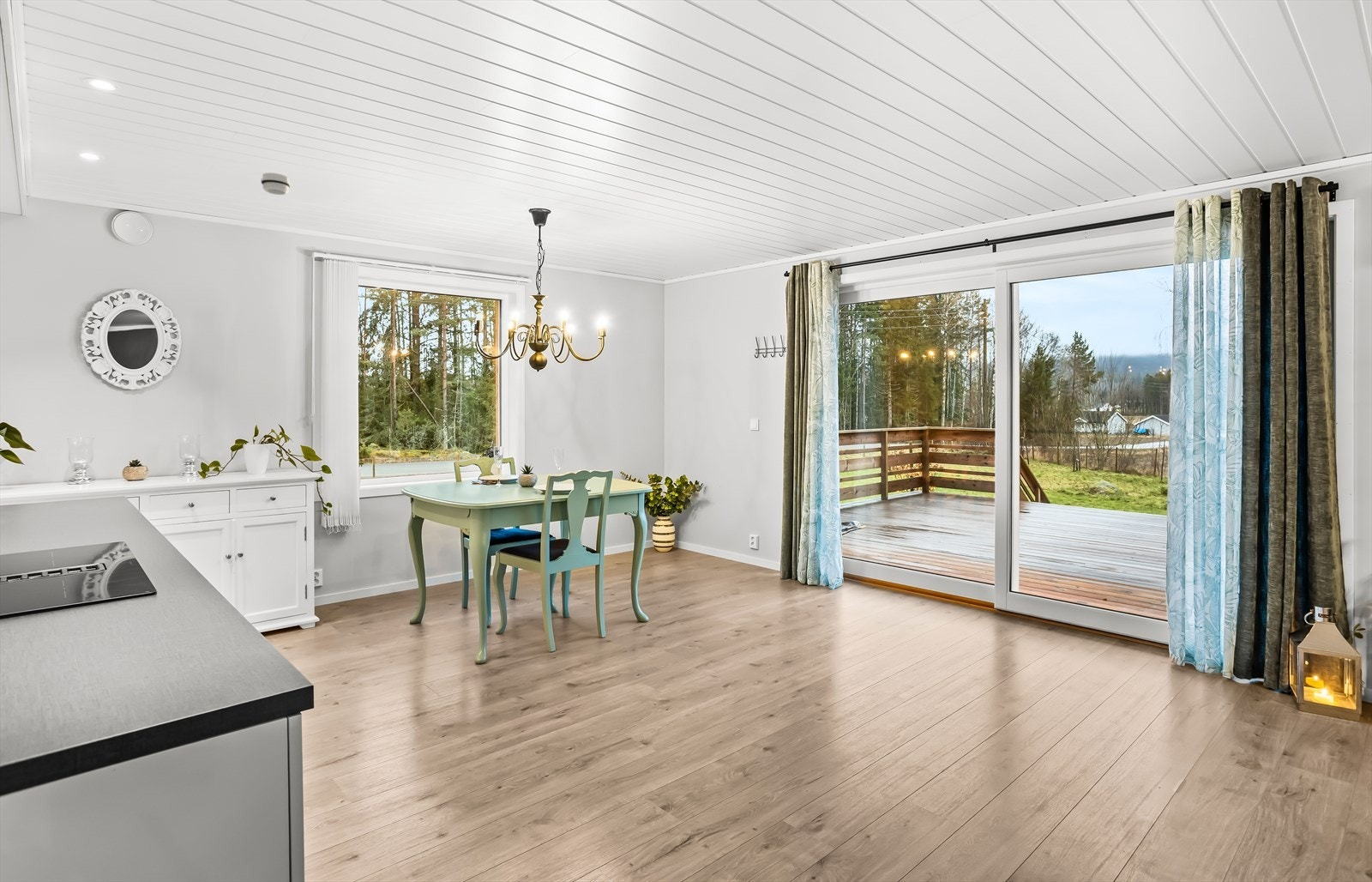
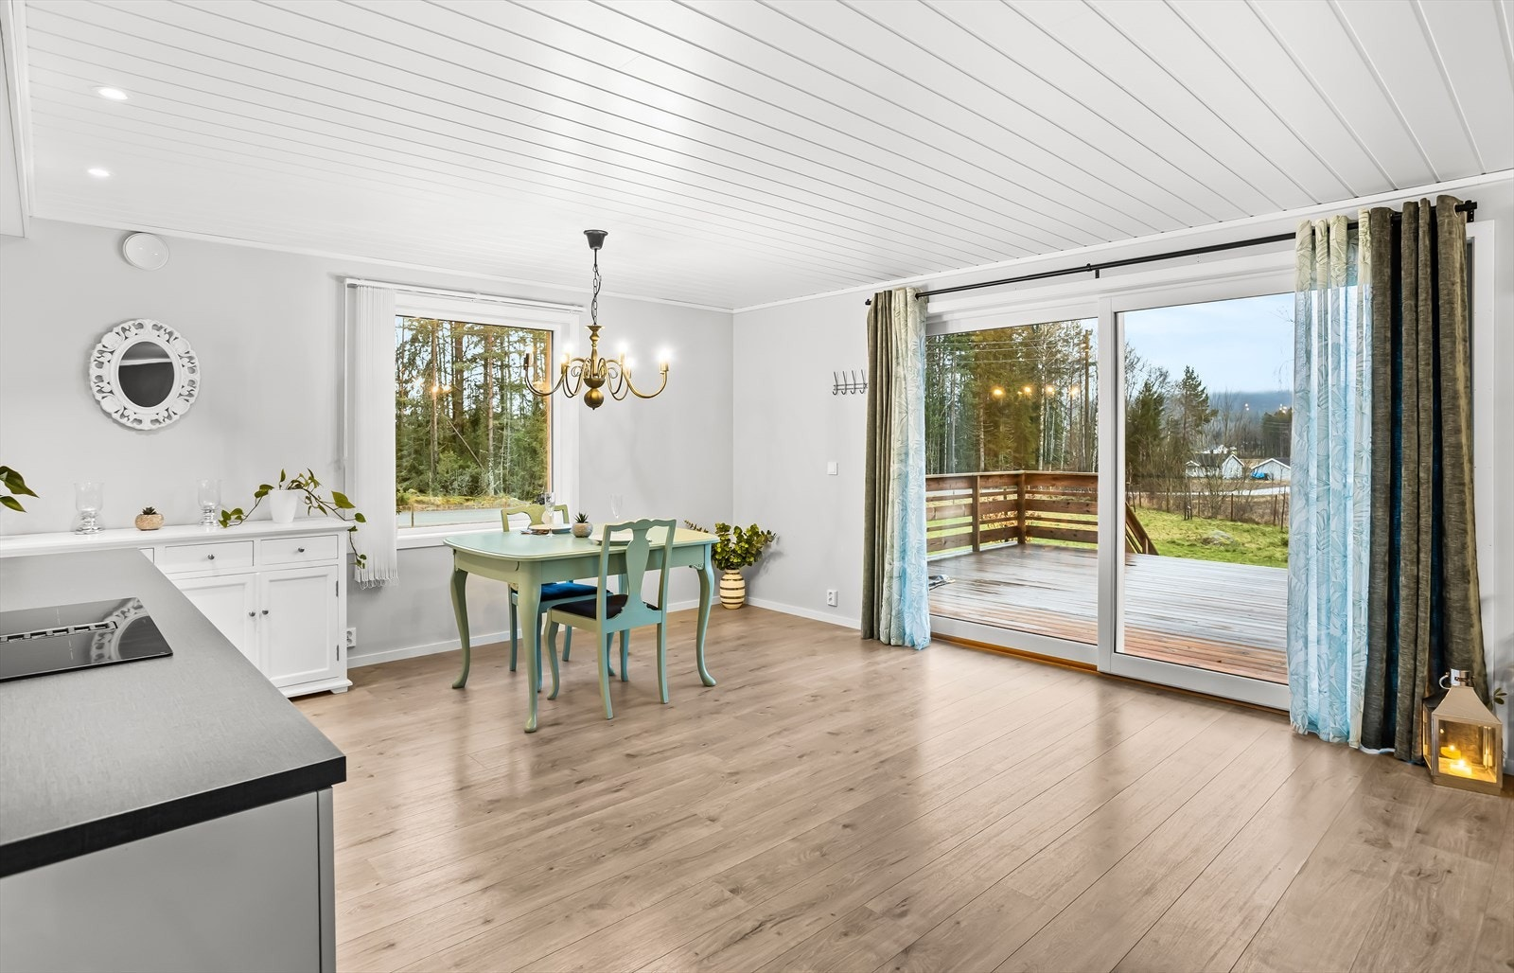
- smoke detector [260,172,292,196]
